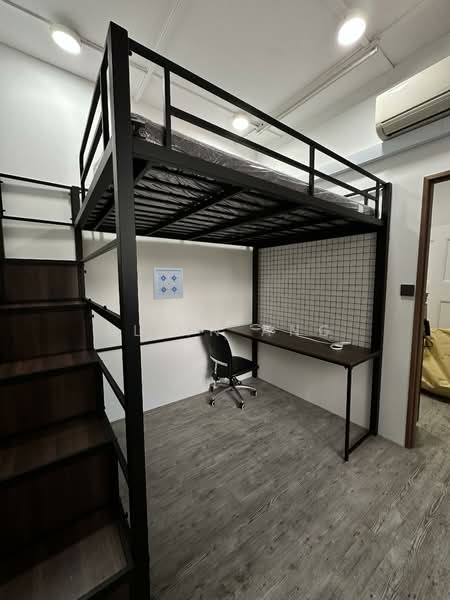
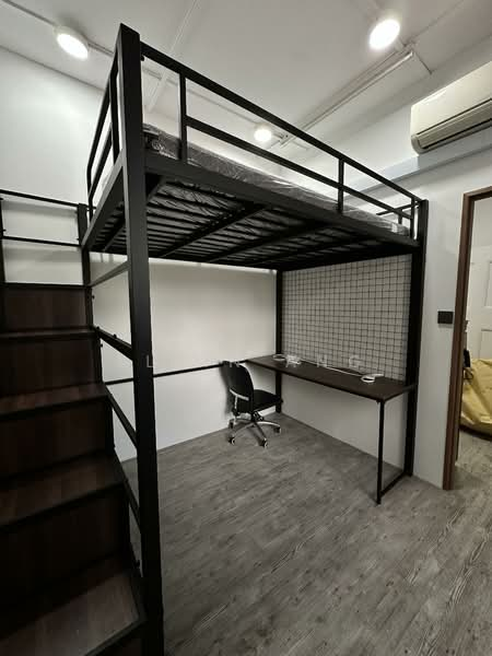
- wall art [152,267,184,301]
